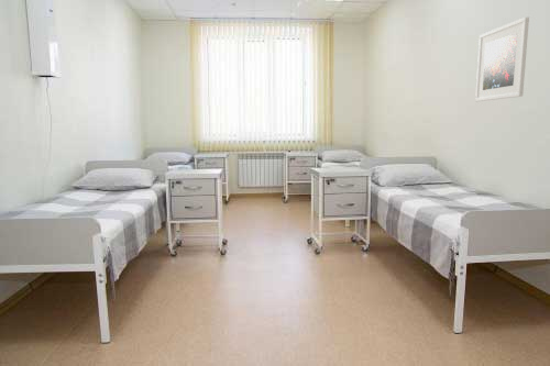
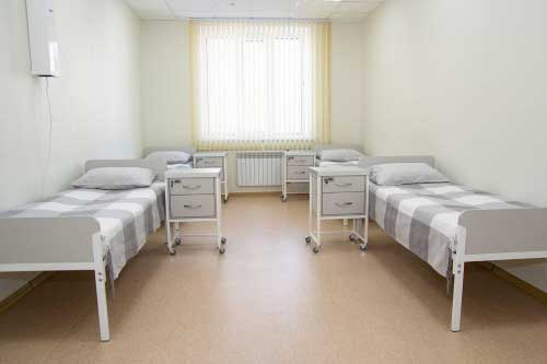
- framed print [474,15,530,102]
